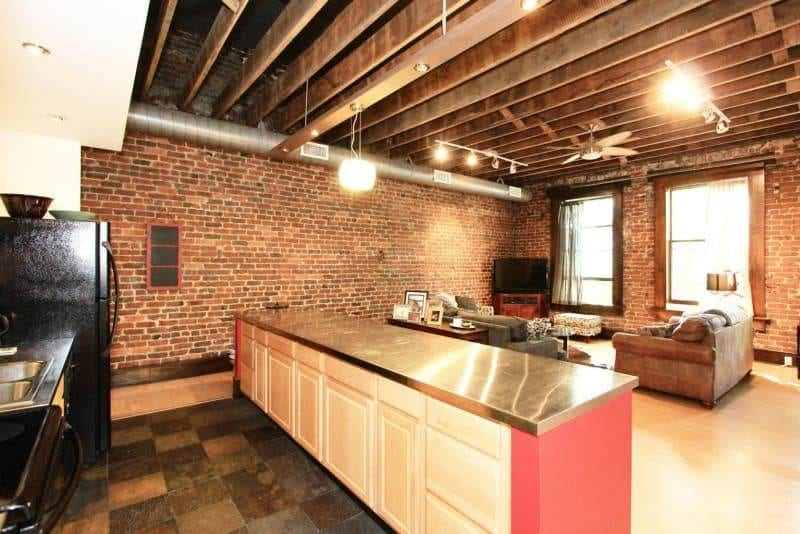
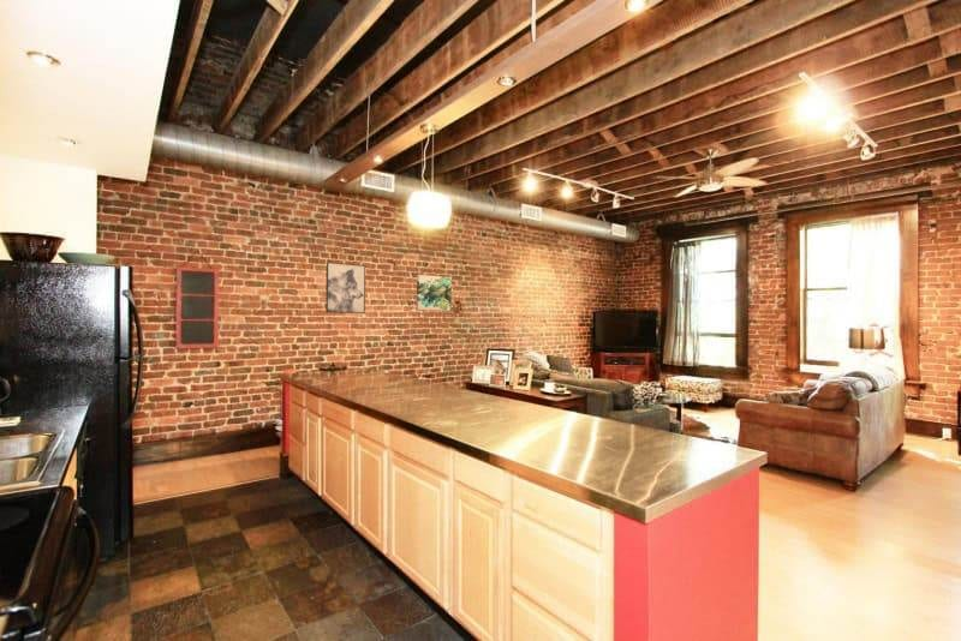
+ wall art [416,274,453,312]
+ wall art [324,260,366,314]
